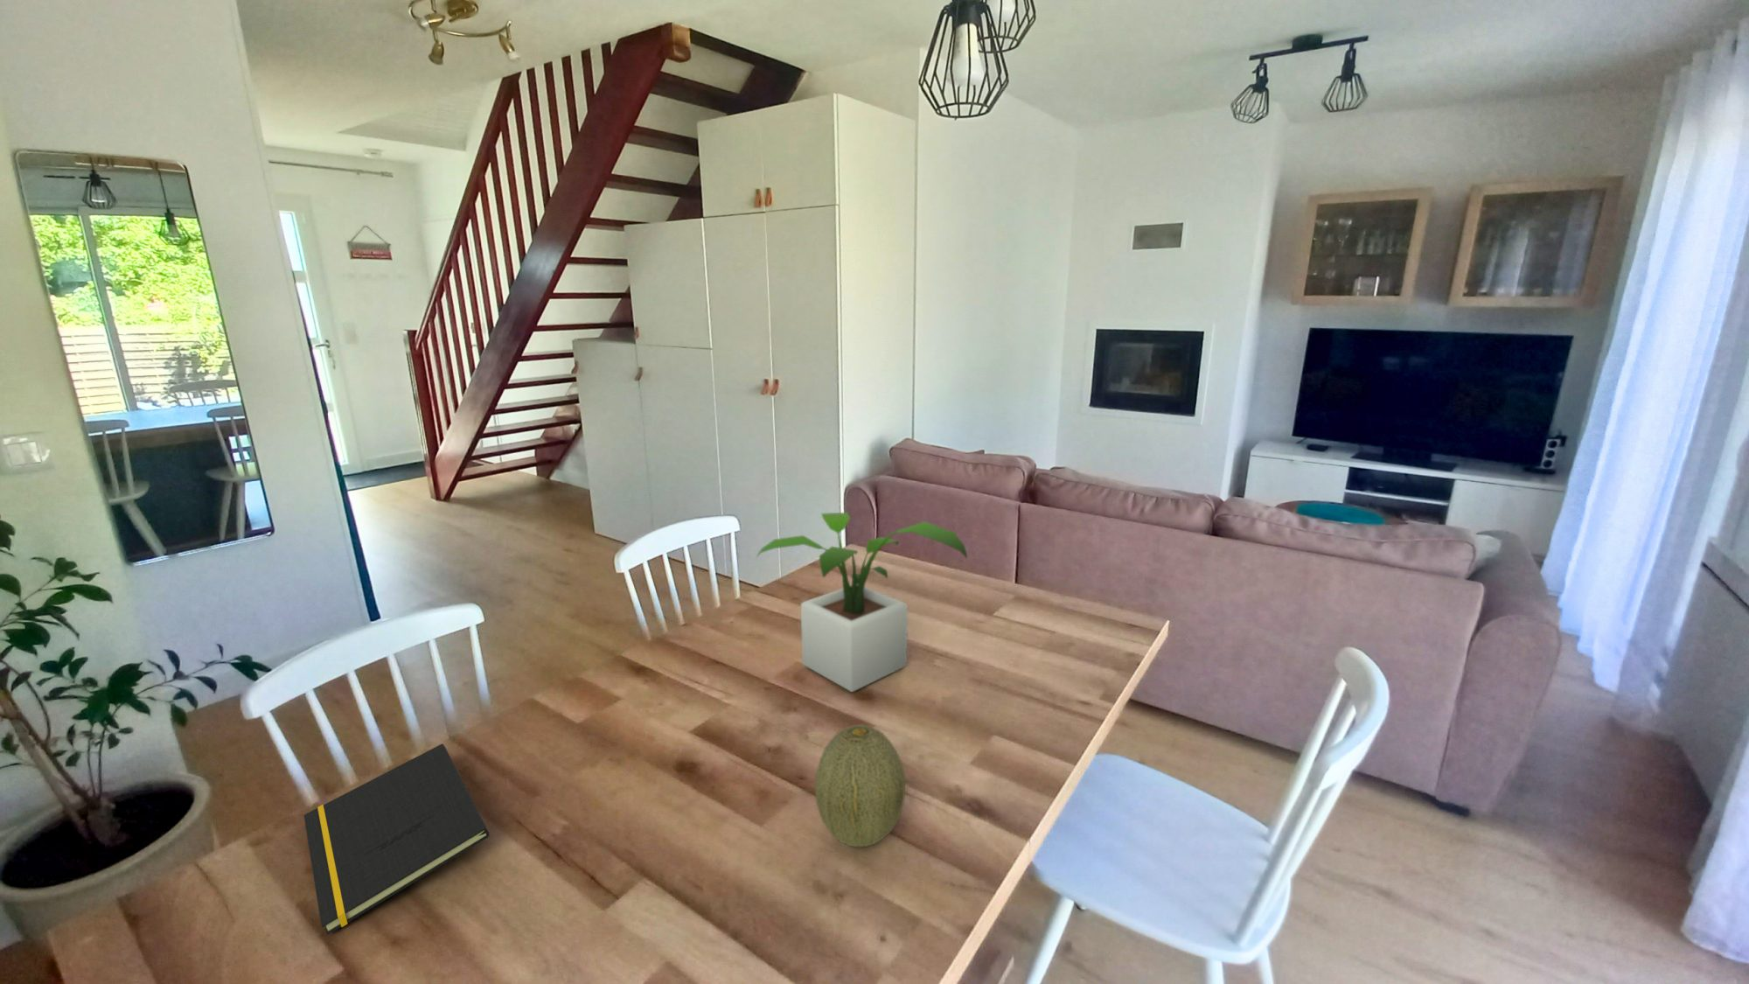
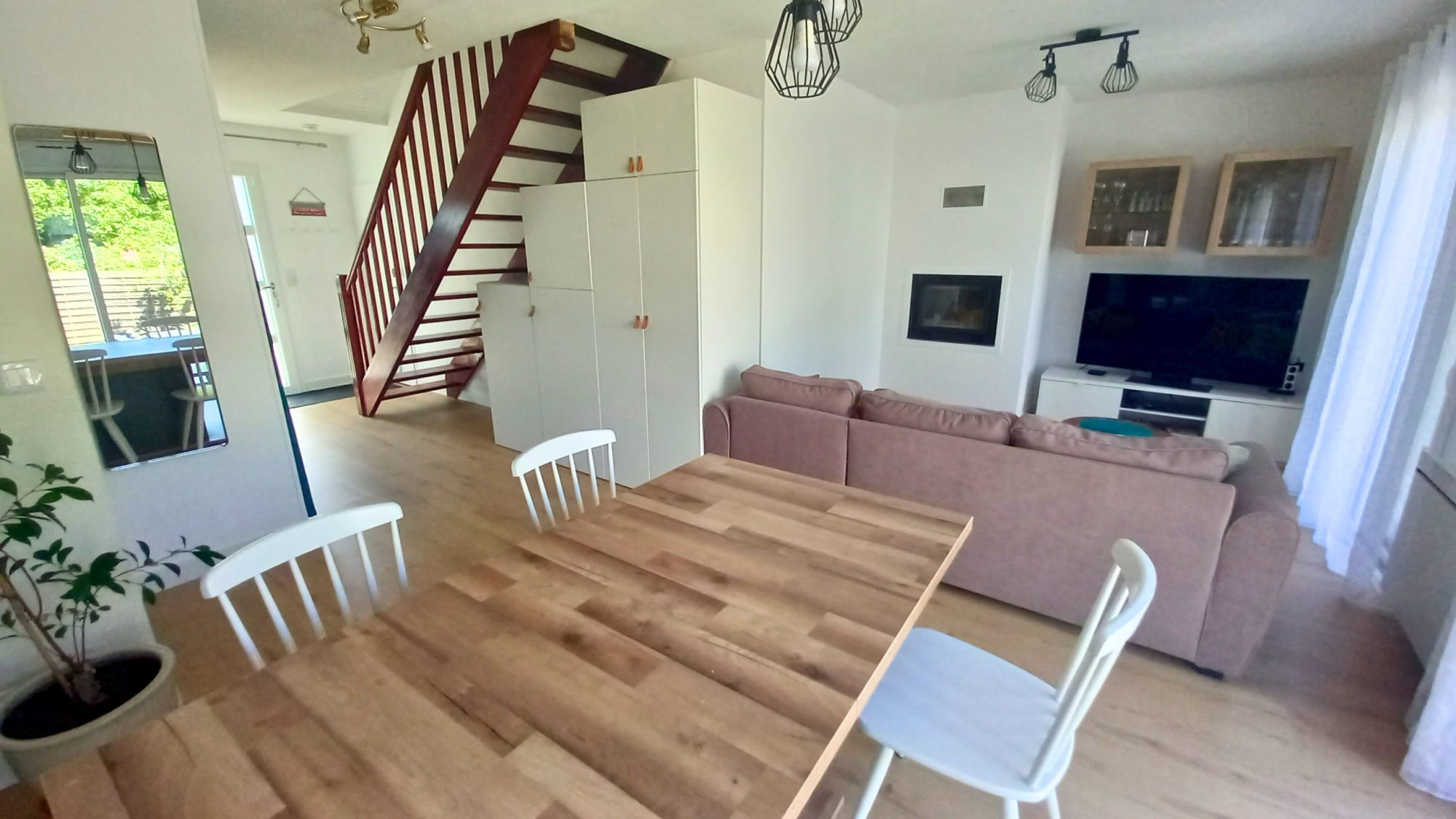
- fruit [814,724,906,848]
- potted plant [756,512,968,693]
- notepad [304,744,490,936]
